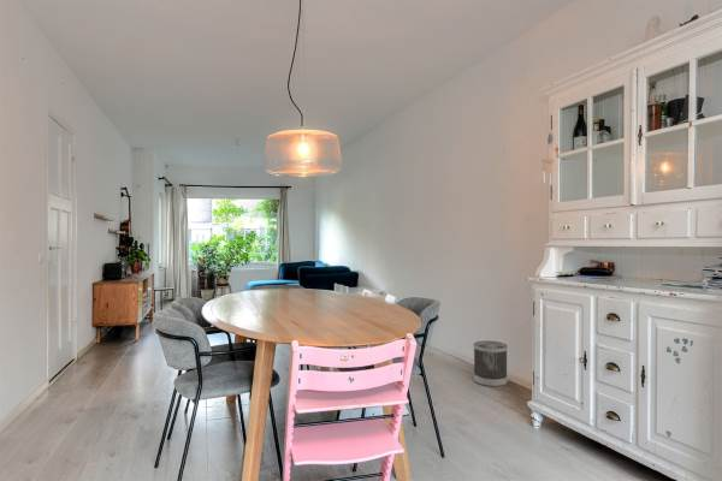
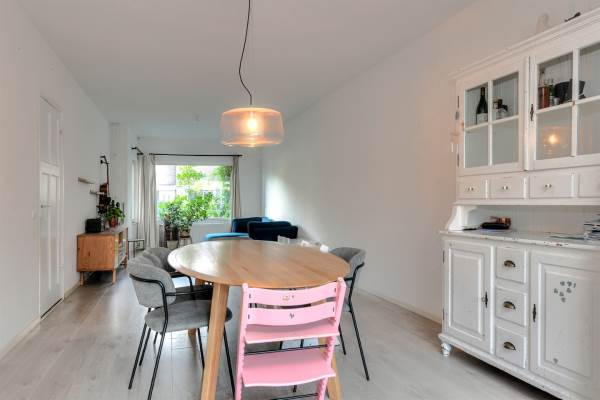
- wastebasket [473,340,509,388]
